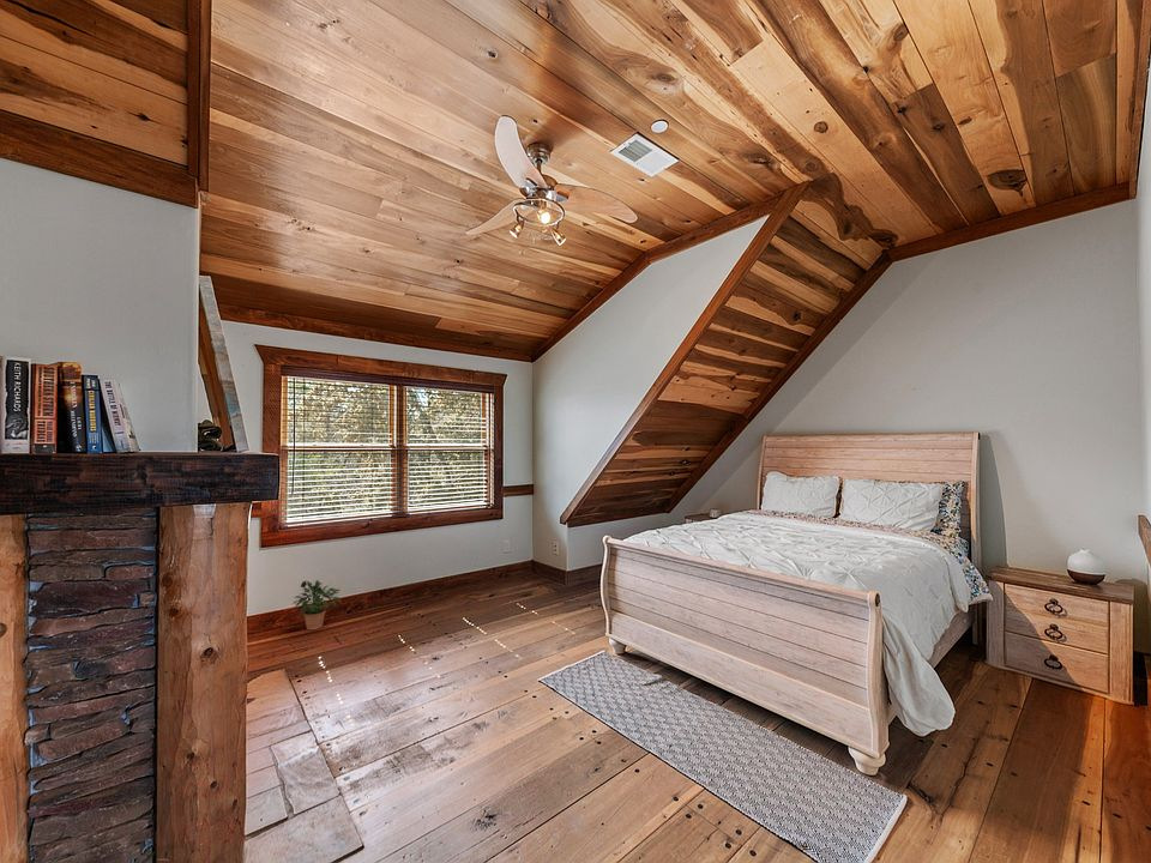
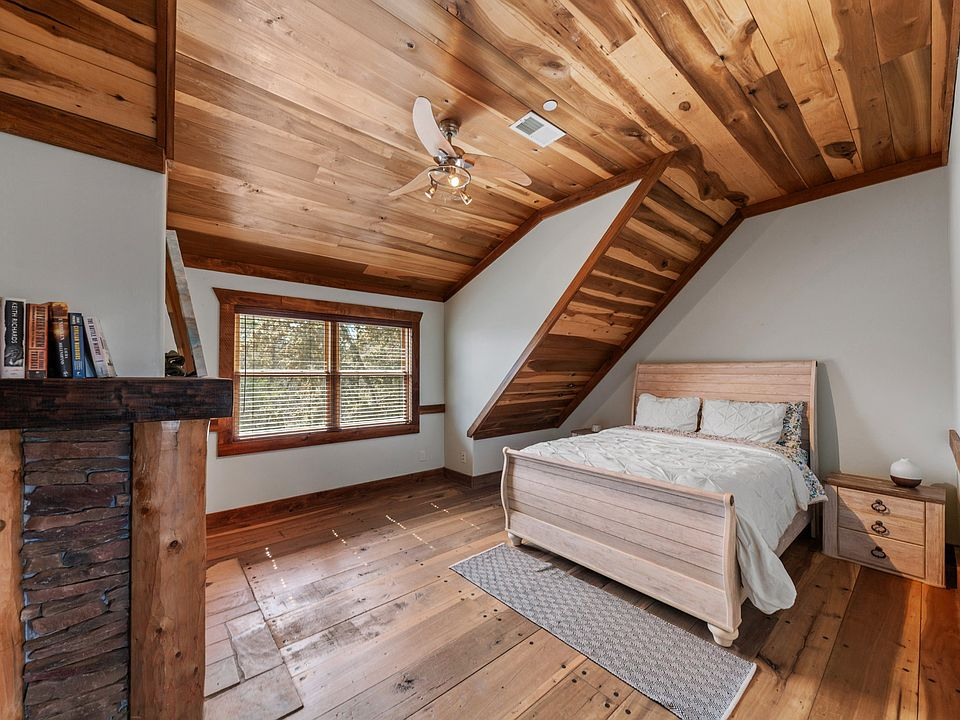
- potted plant [291,579,342,630]
